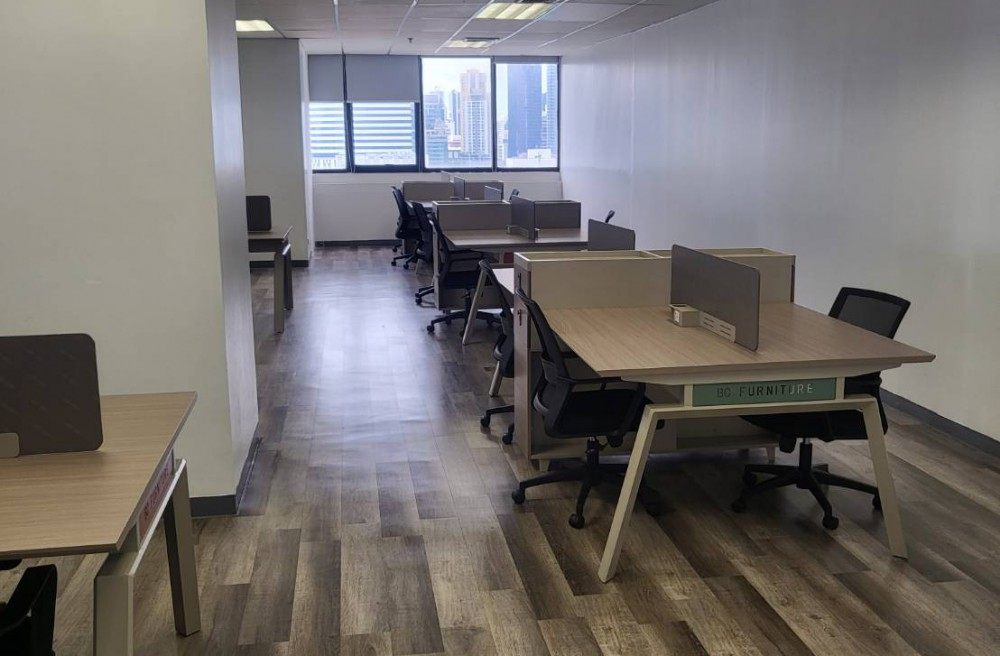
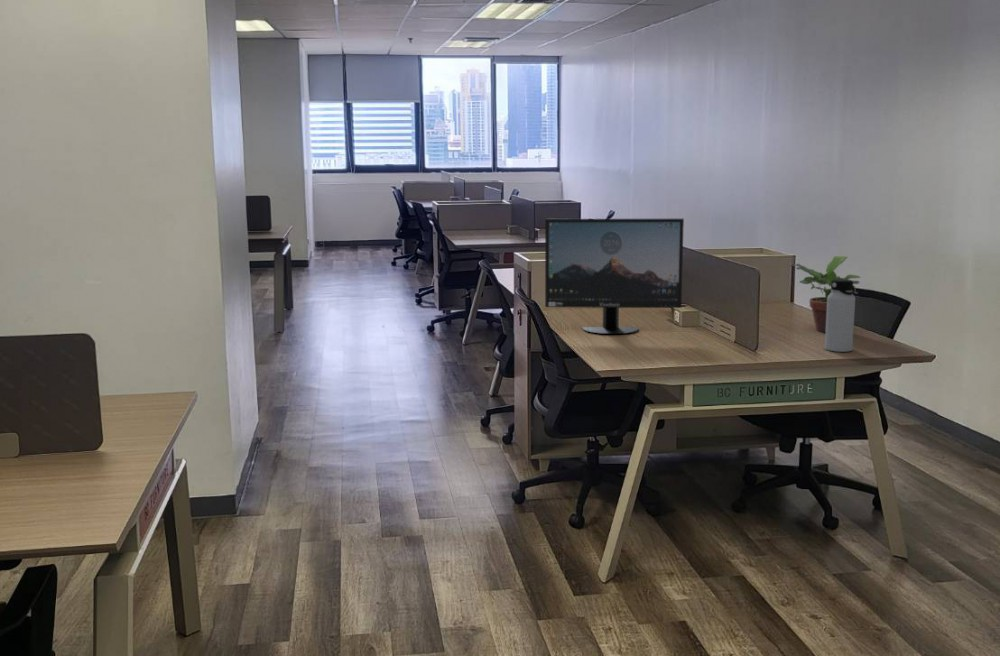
+ water bottle [824,279,856,353]
+ potted plant [792,255,861,333]
+ monitor [544,218,685,335]
